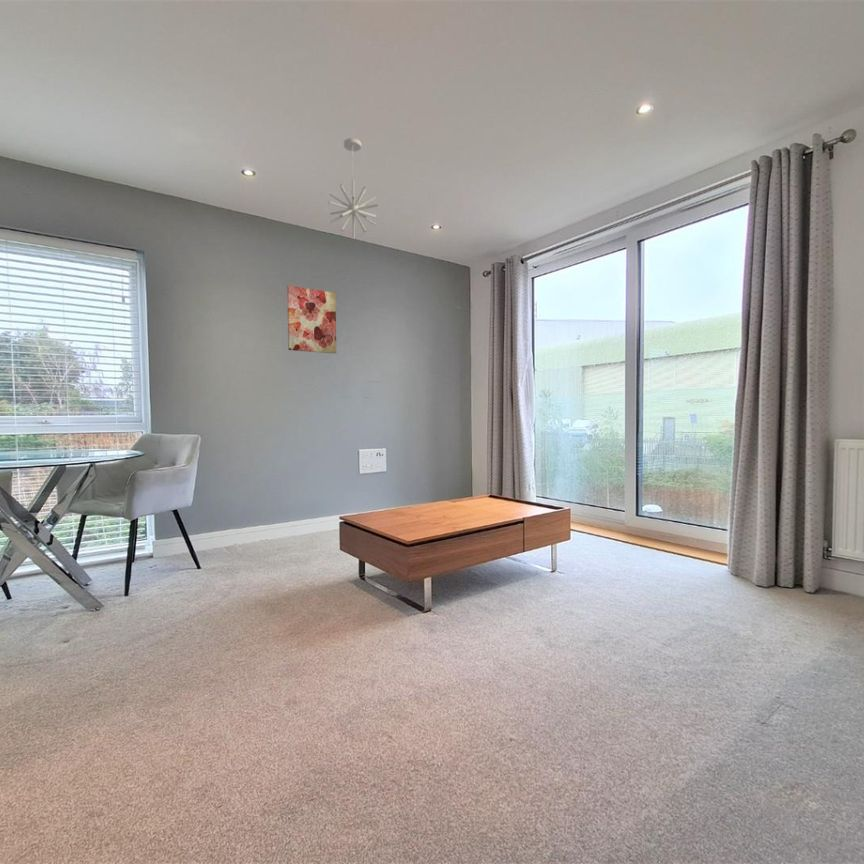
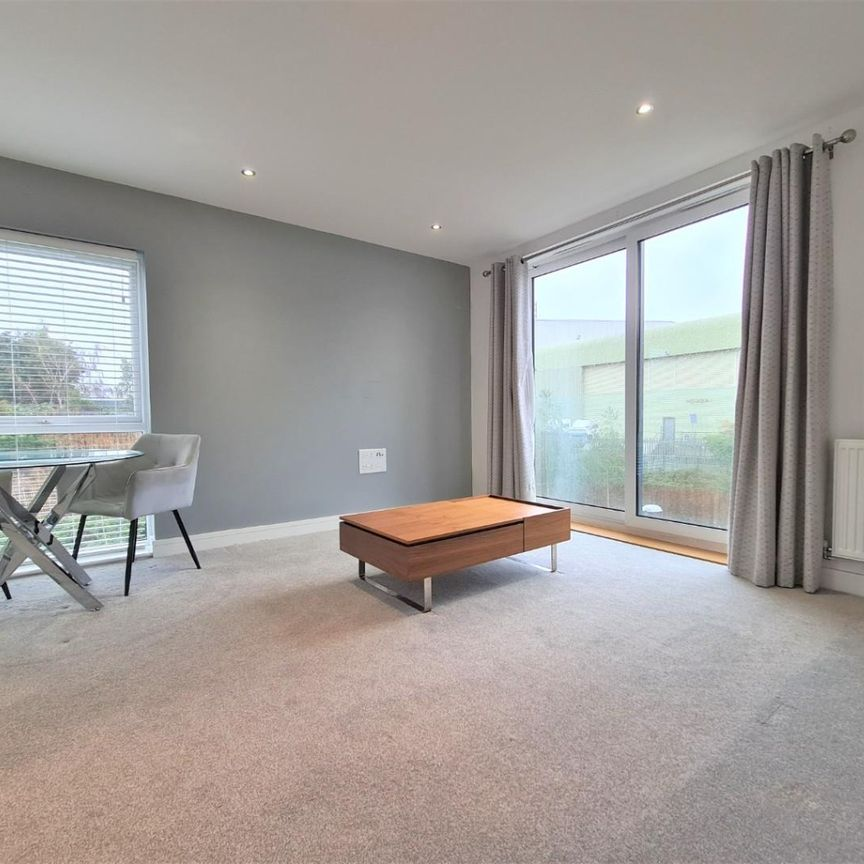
- pendant light [327,137,379,239]
- wall art [286,284,337,354]
